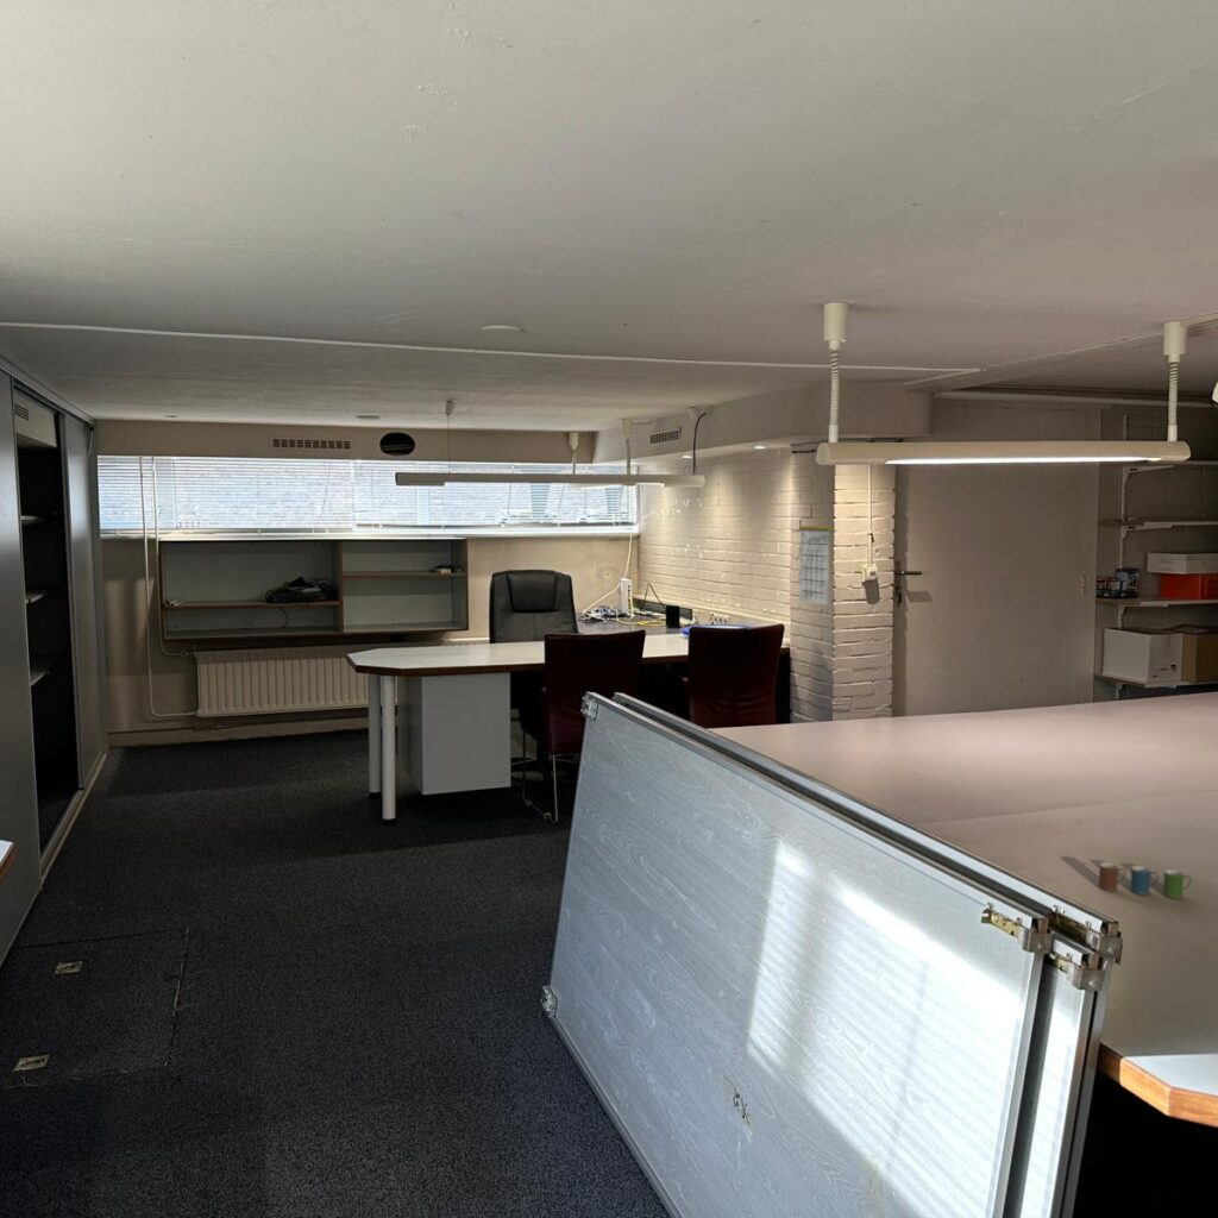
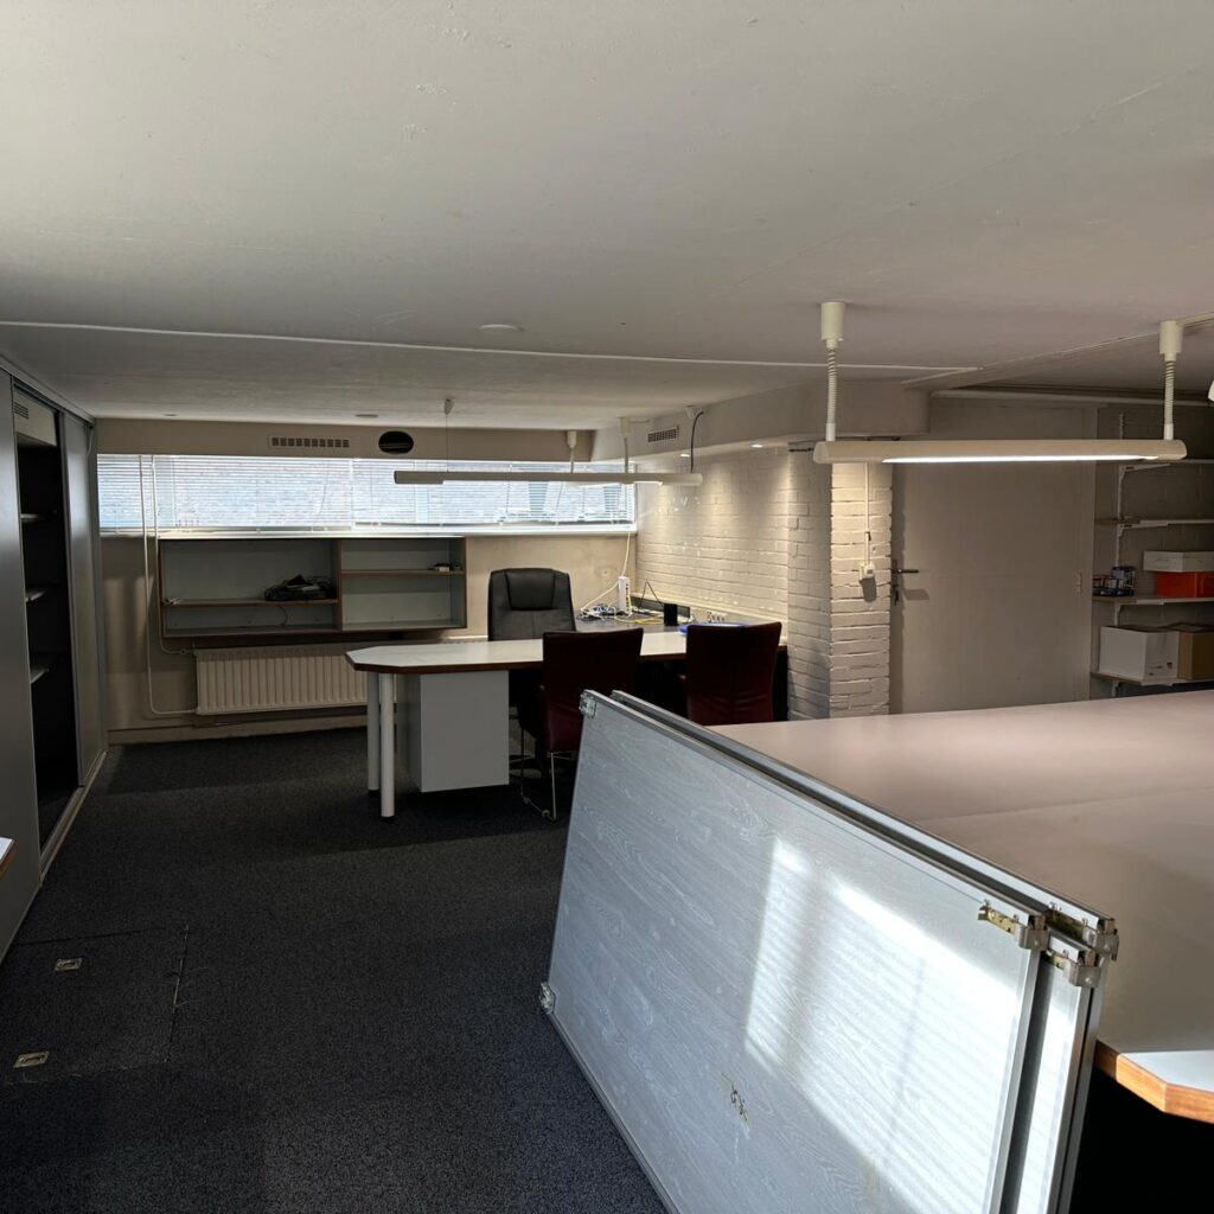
- calendar [798,507,833,607]
- cup [1098,861,1192,899]
